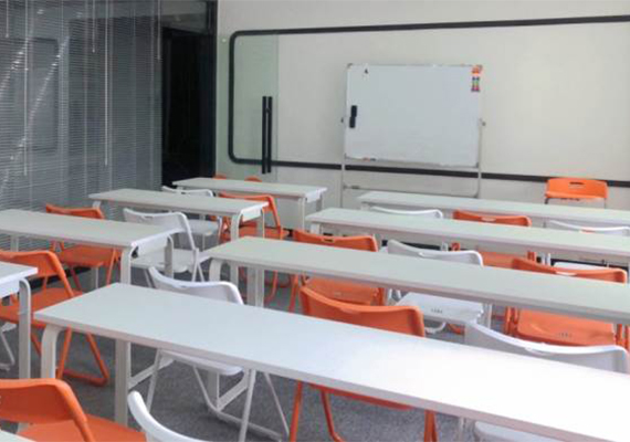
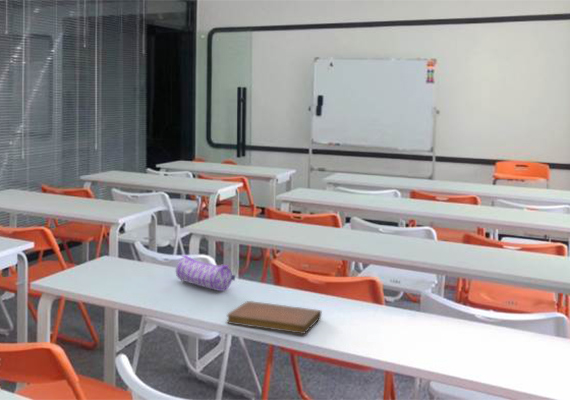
+ pencil case [175,254,236,292]
+ notebook [226,300,322,335]
